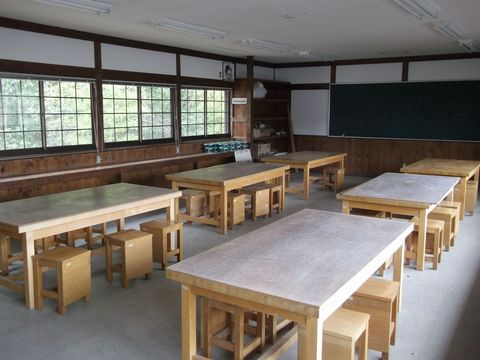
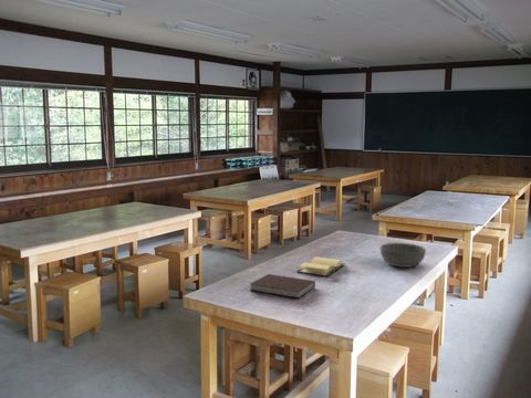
+ book [295,255,346,277]
+ bowl [378,242,427,269]
+ notebook [249,273,316,300]
